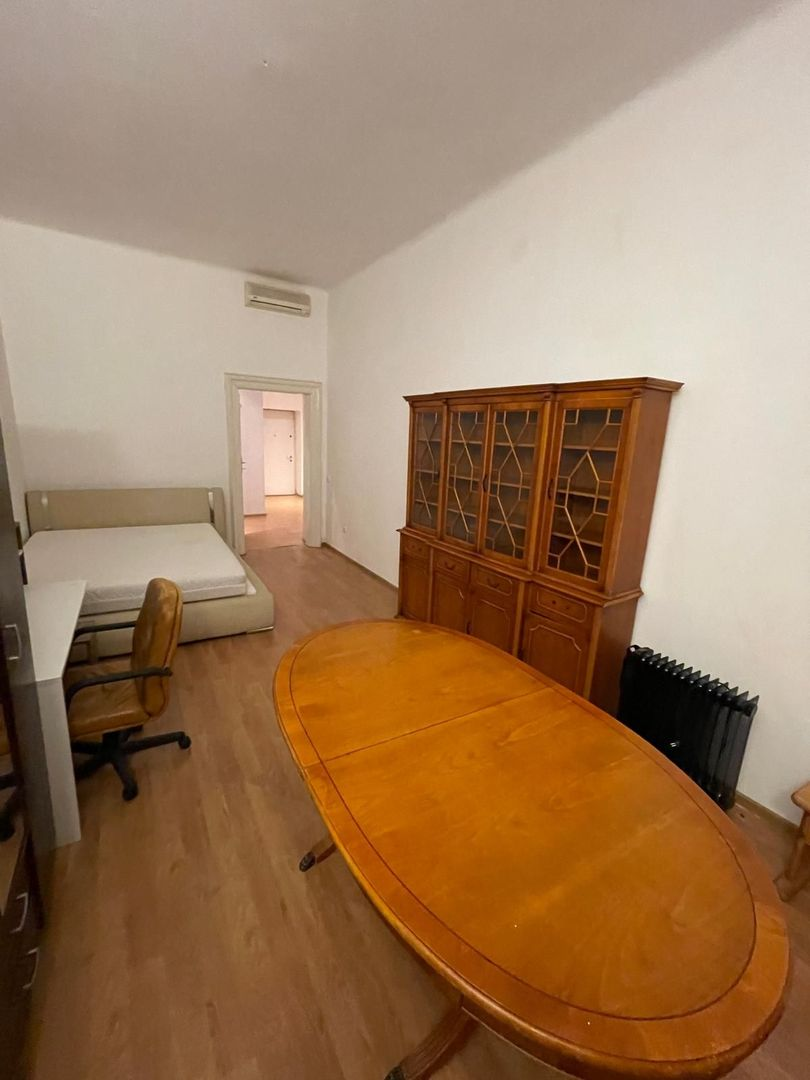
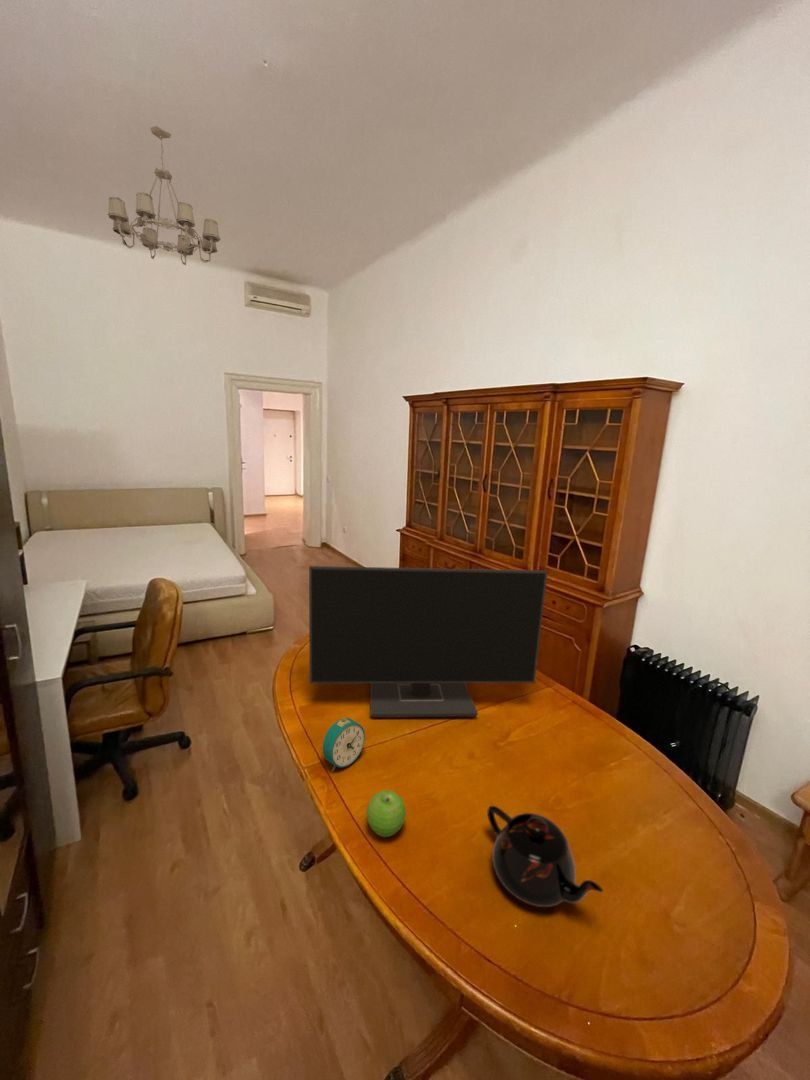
+ fruit [366,789,407,838]
+ monitor [308,565,548,719]
+ teapot [486,804,604,908]
+ chandelier [107,125,221,266]
+ alarm clock [322,717,366,772]
